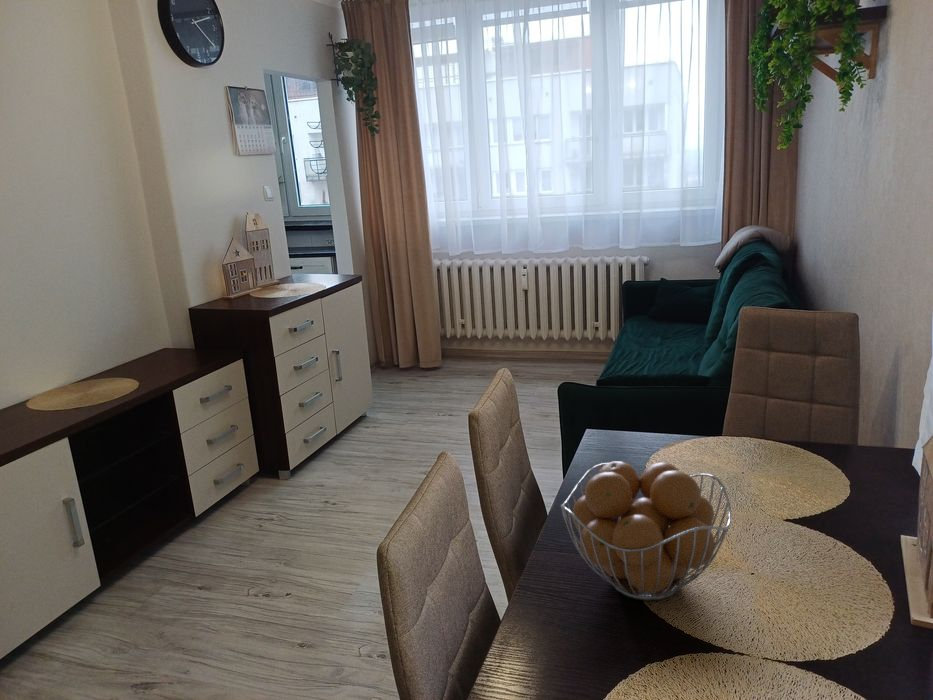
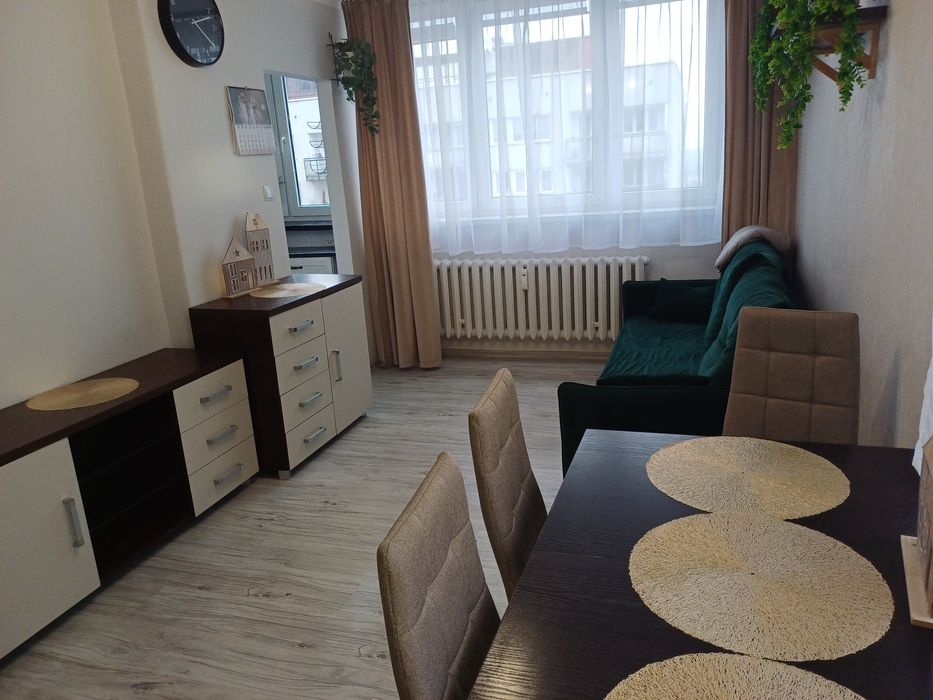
- fruit basket [560,460,732,602]
